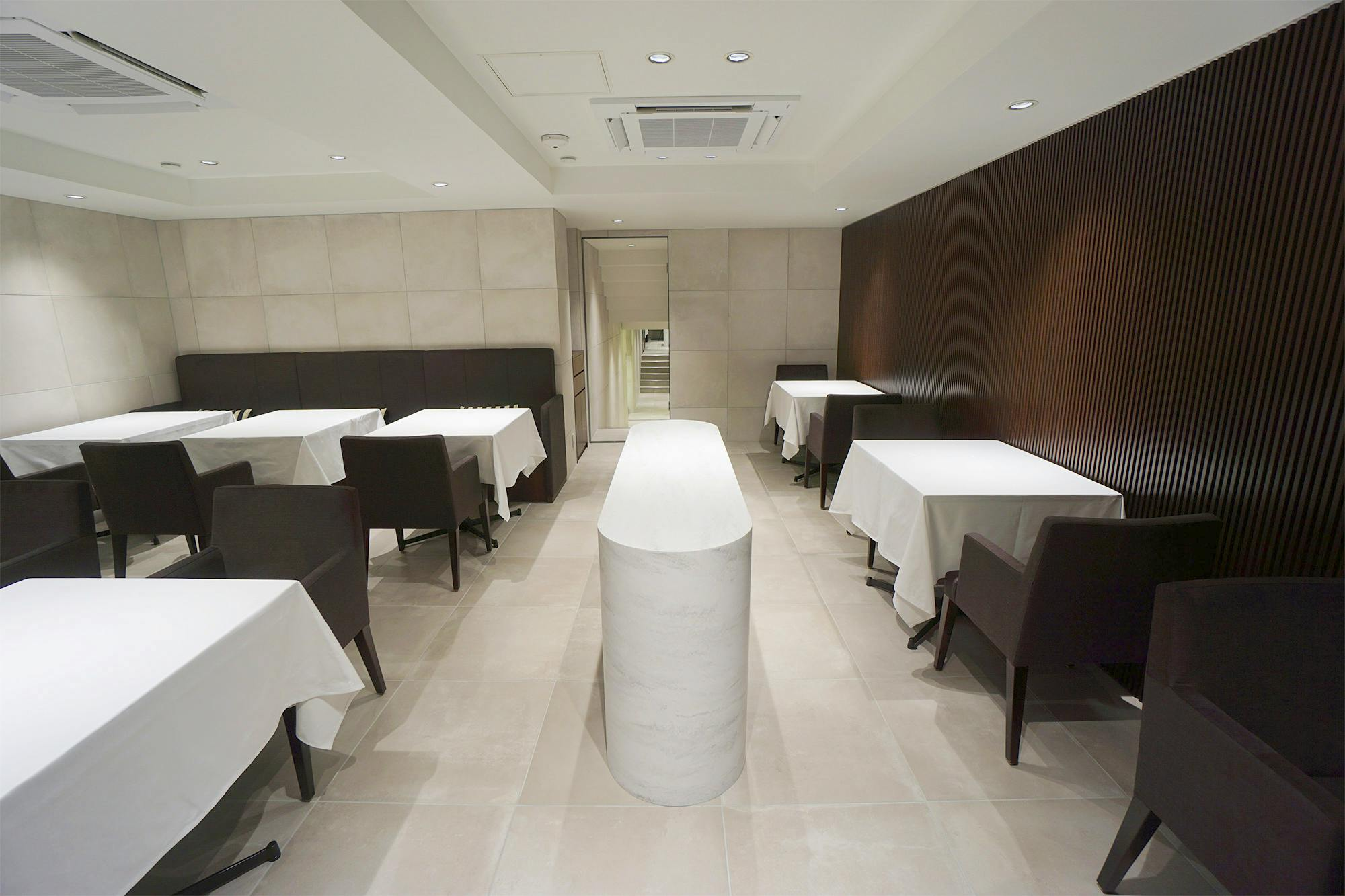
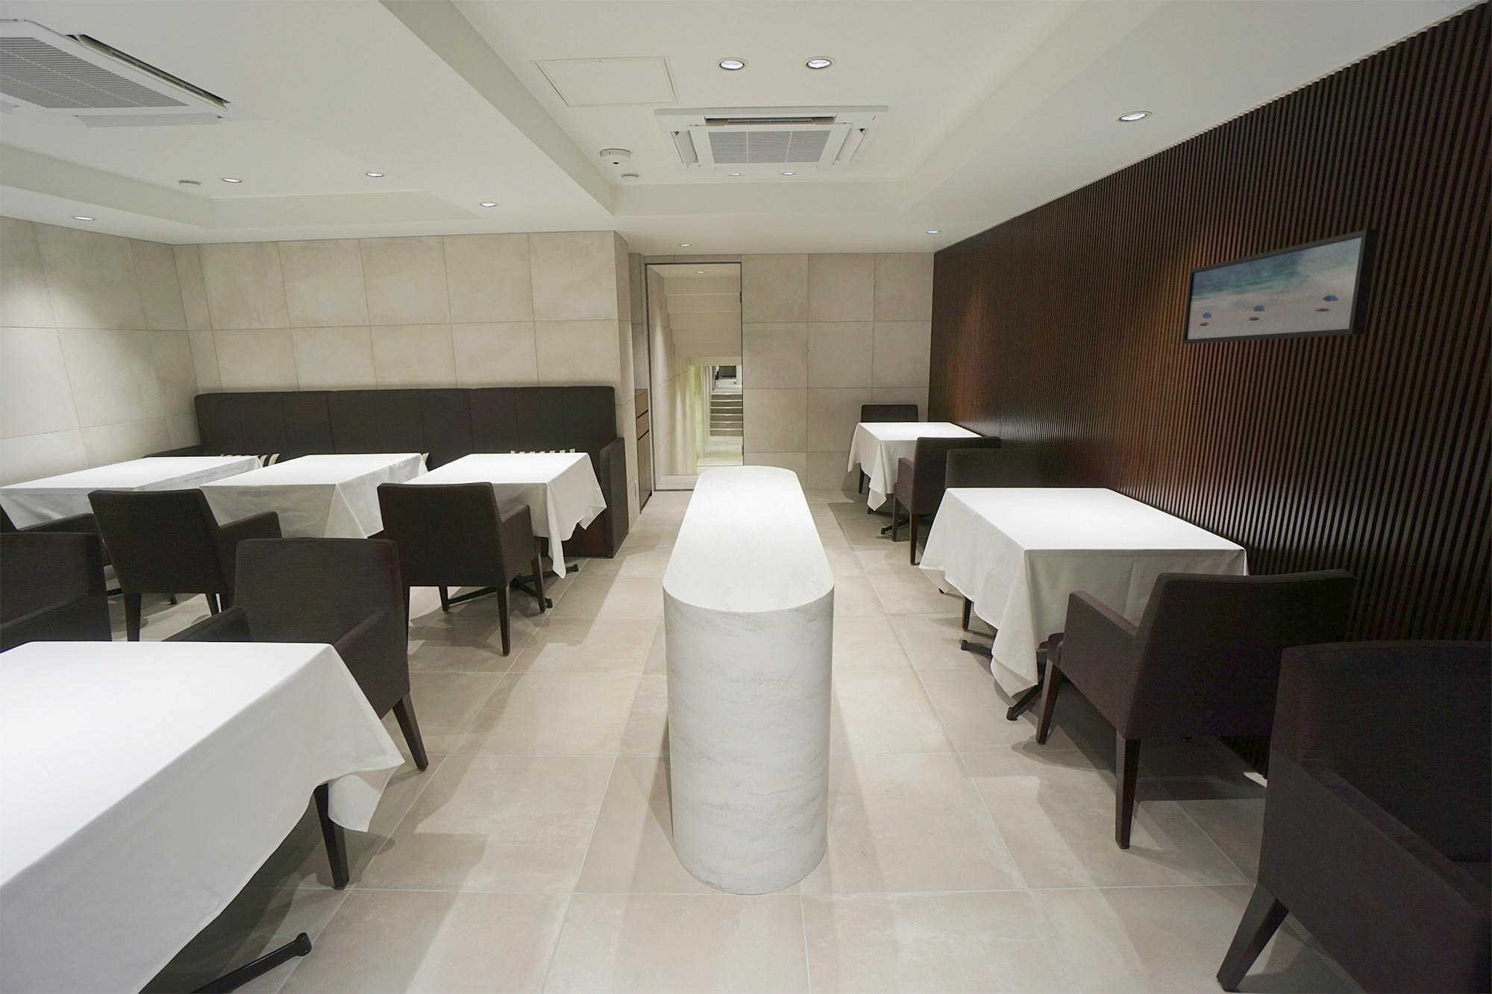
+ wall art [1181,229,1380,345]
